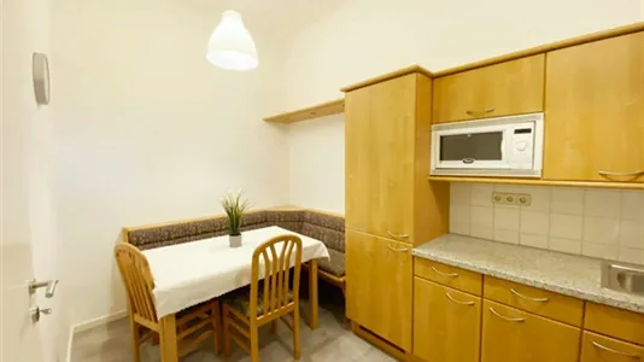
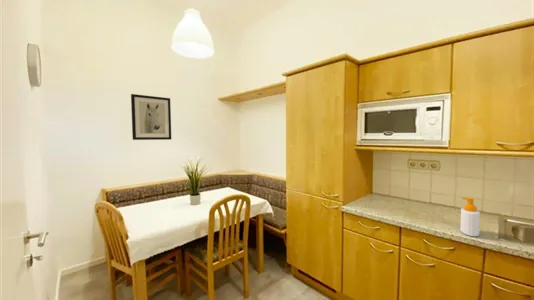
+ wall art [130,93,172,141]
+ soap bottle [459,197,481,237]
